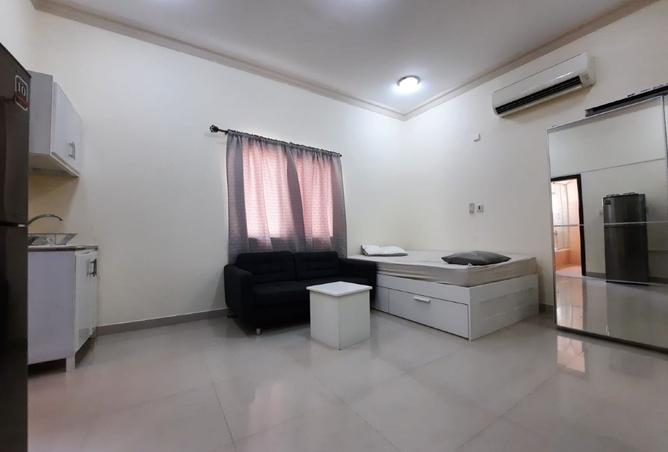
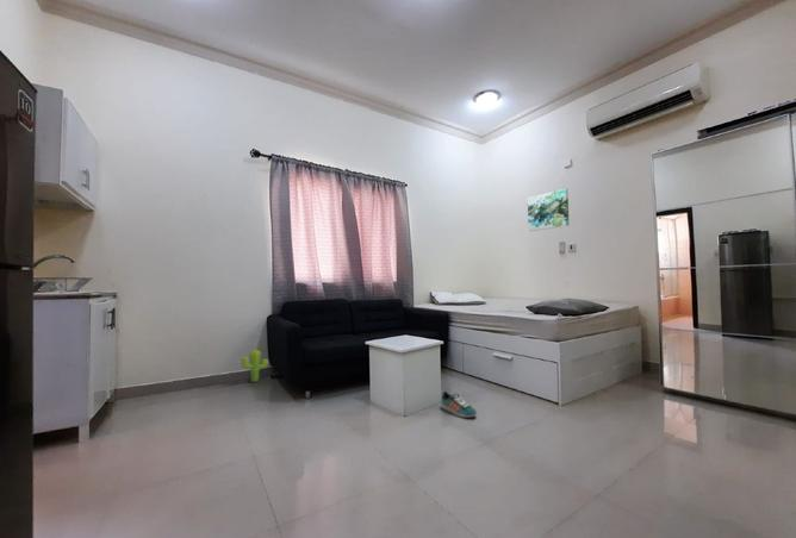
+ decorative plant [241,349,269,383]
+ wall art [527,188,571,232]
+ sneaker [440,390,478,419]
